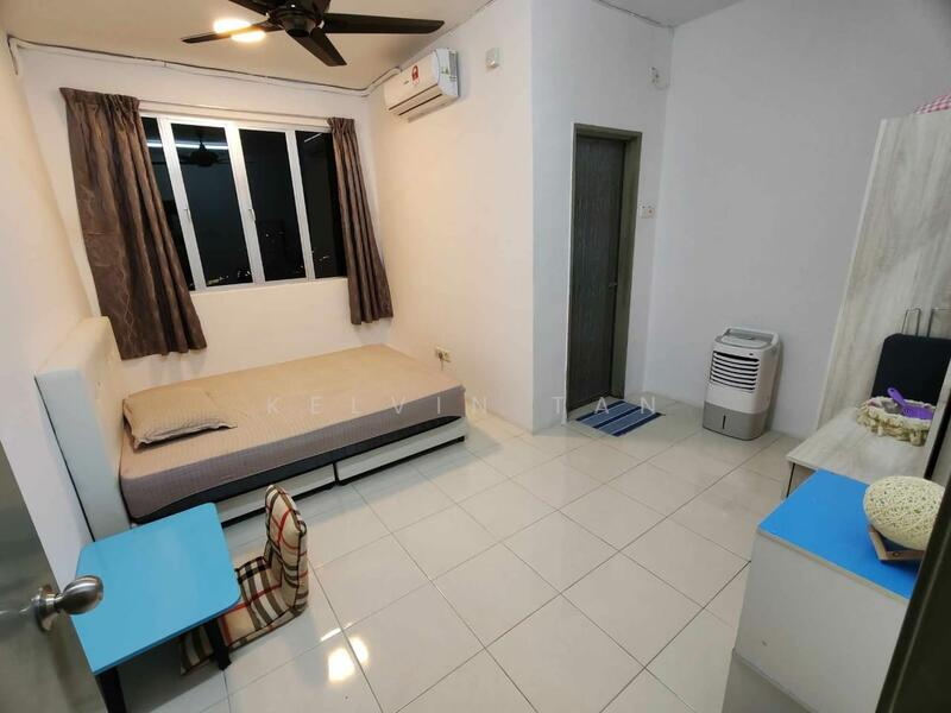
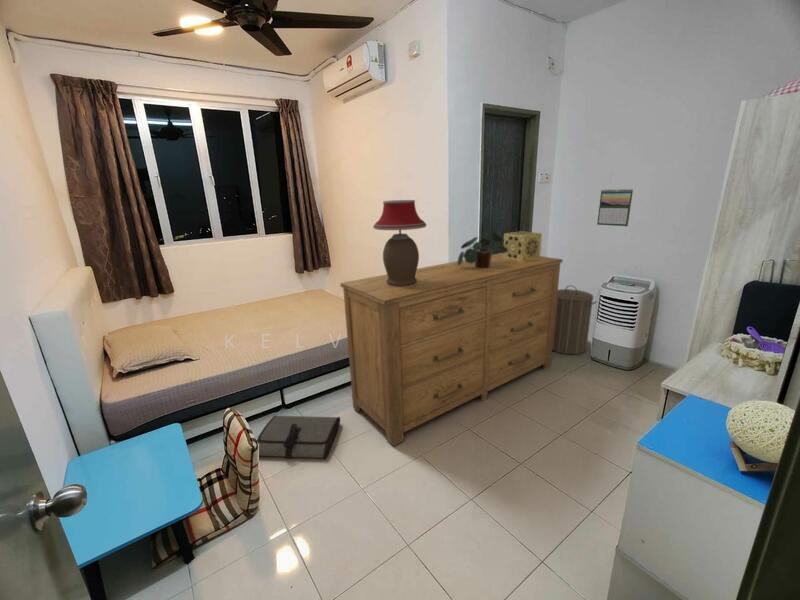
+ calendar [596,188,634,227]
+ decorative box [503,230,543,262]
+ dresser [339,252,564,447]
+ table lamp [372,199,428,287]
+ potted plant [457,229,506,268]
+ laundry hamper [552,284,598,355]
+ tool roll [256,415,341,460]
